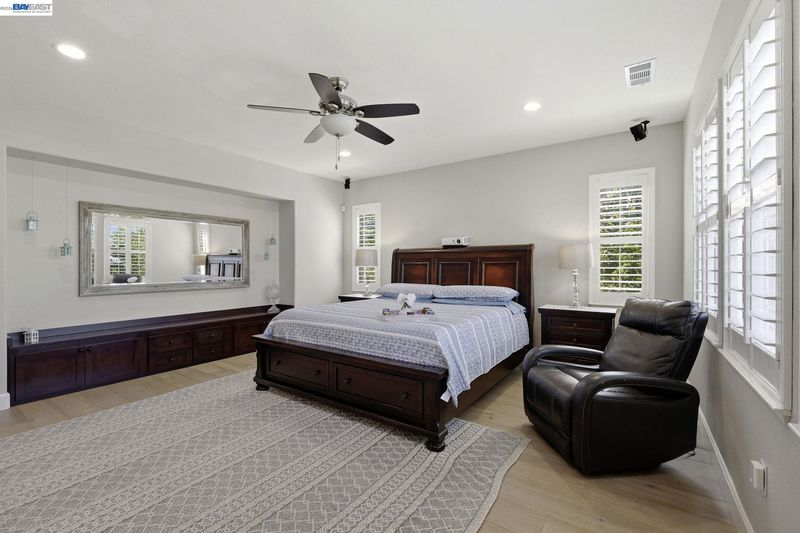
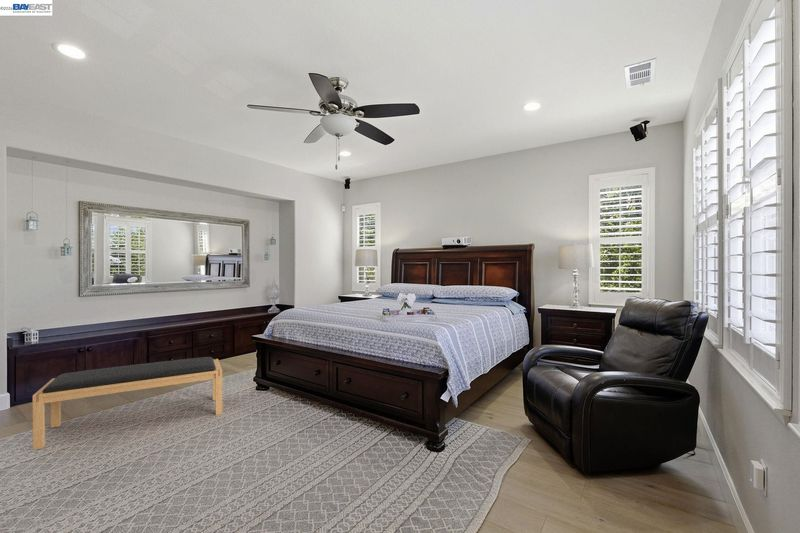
+ bench [31,356,223,451]
